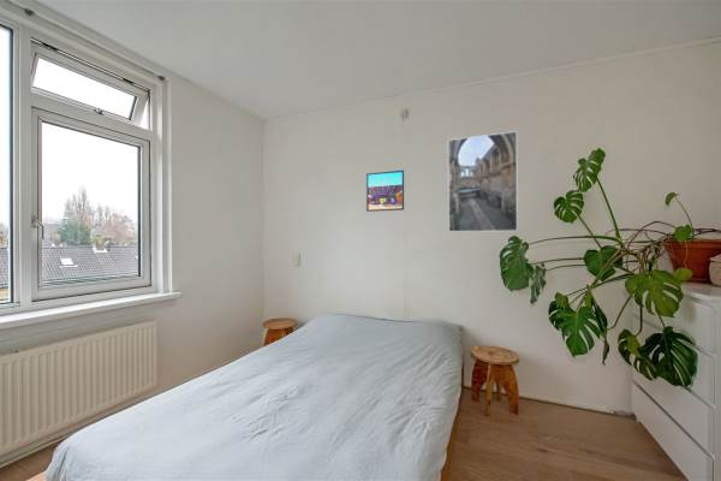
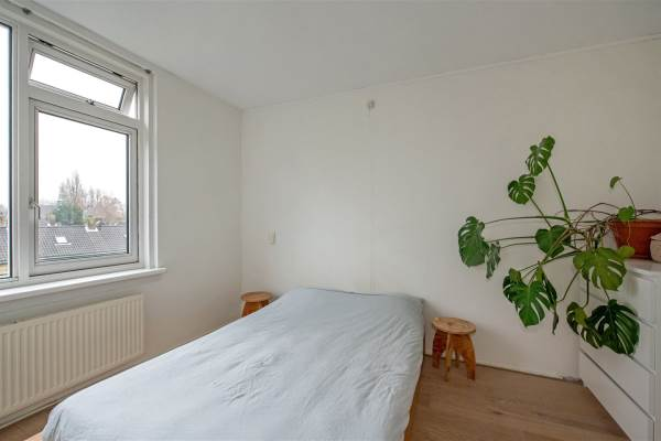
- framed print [447,130,519,233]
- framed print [365,170,405,213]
